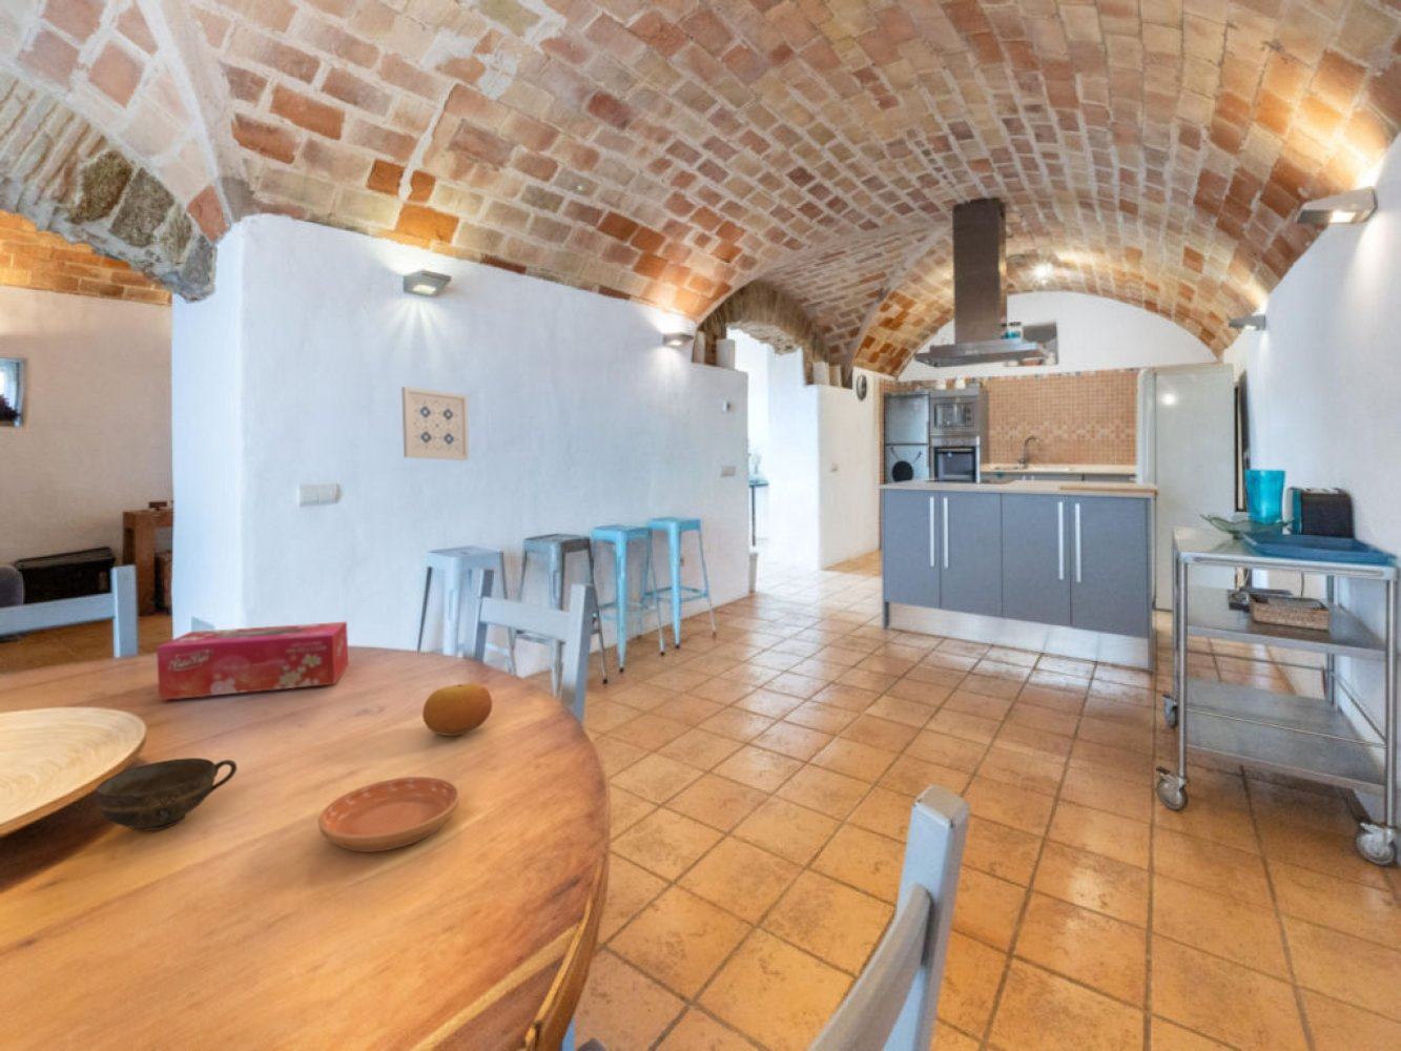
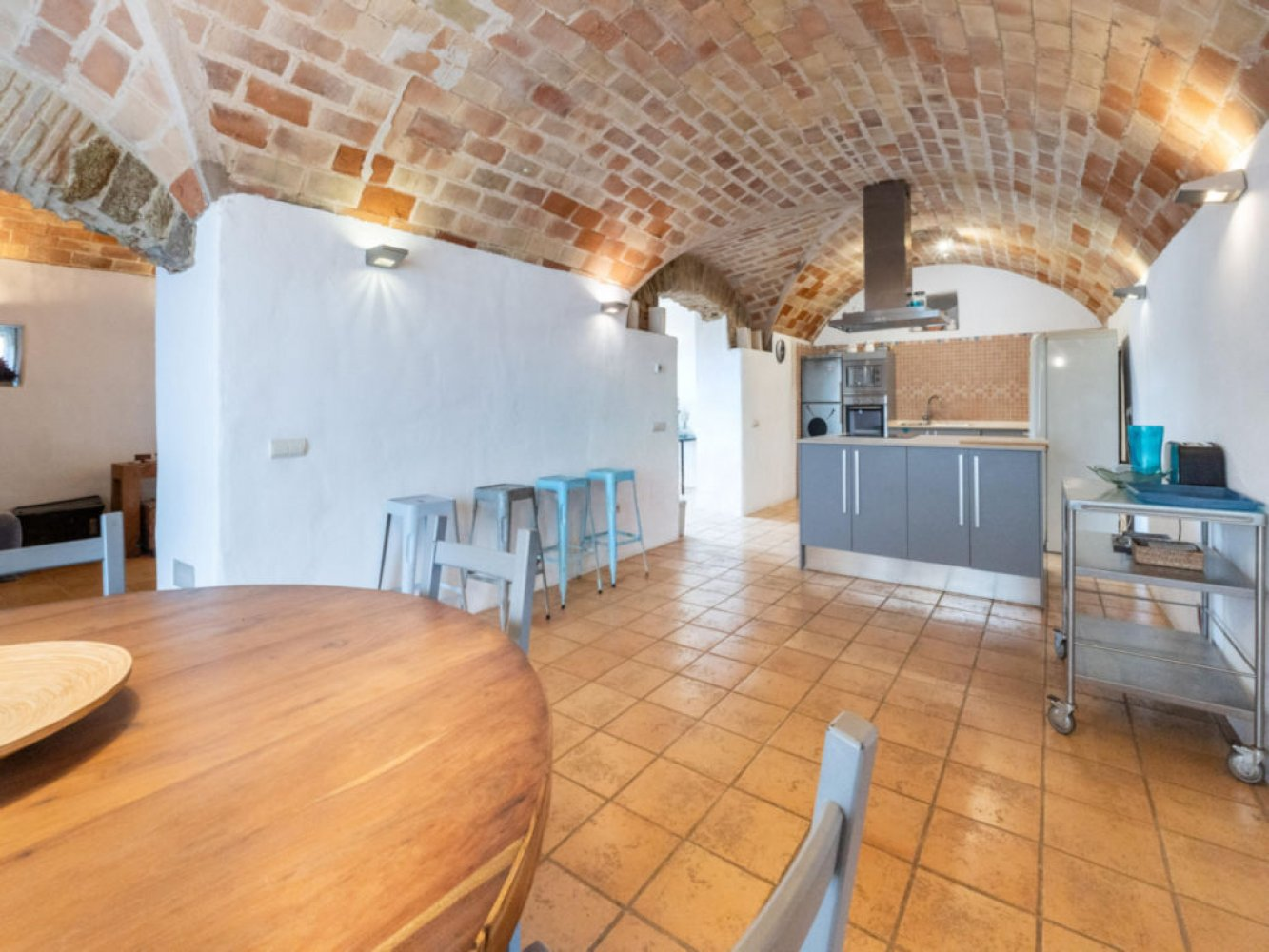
- tissue box [156,622,349,701]
- cup [96,756,238,832]
- wall art [401,385,470,461]
- saucer [318,776,460,853]
- fruit [422,682,492,736]
